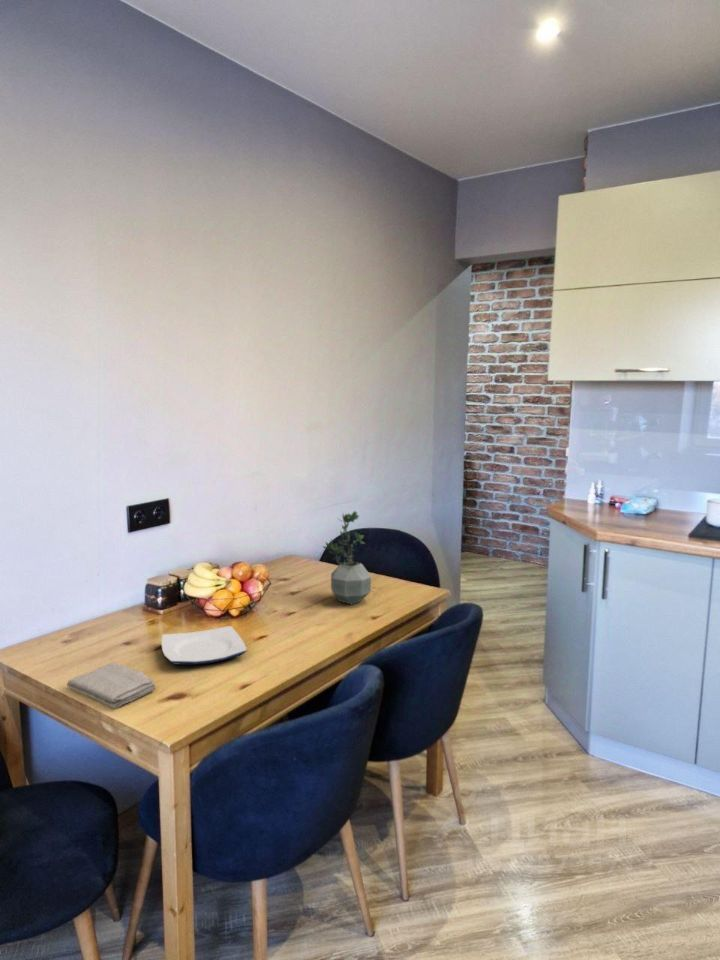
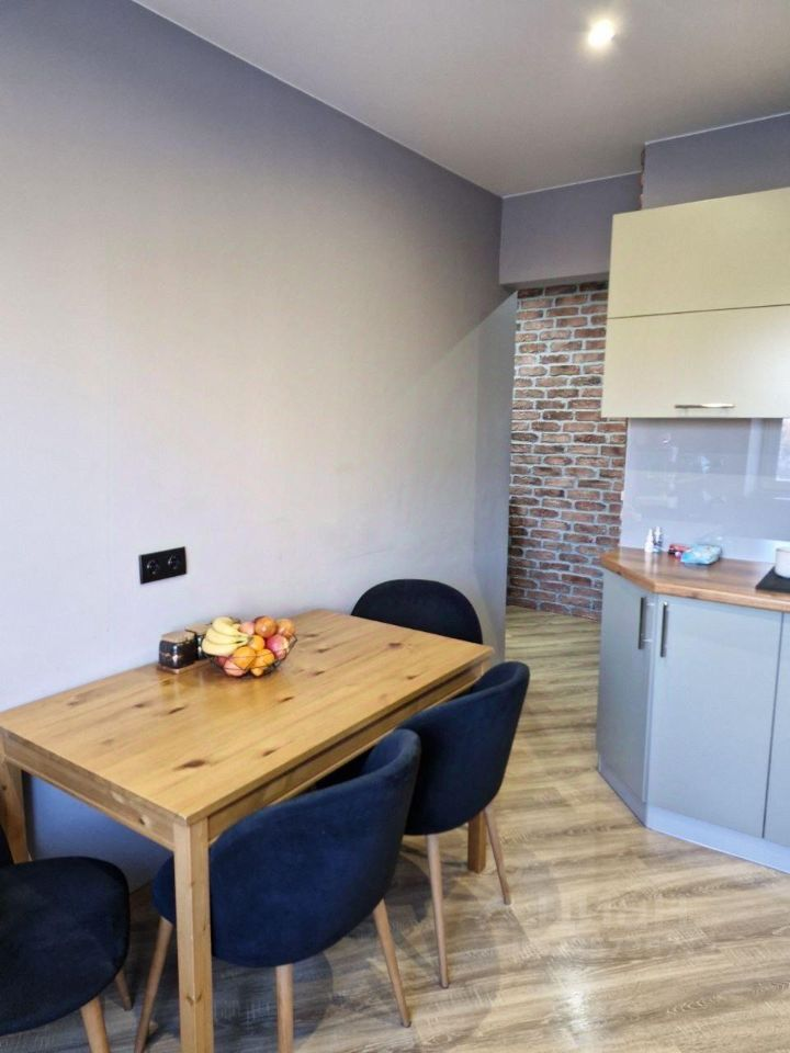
- plate [161,625,248,665]
- potted plant [321,510,372,605]
- washcloth [66,662,157,709]
